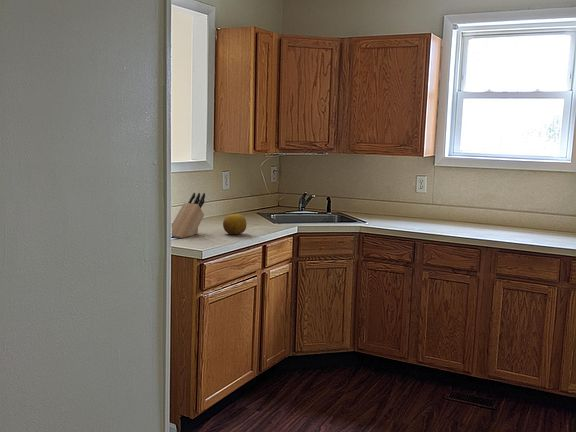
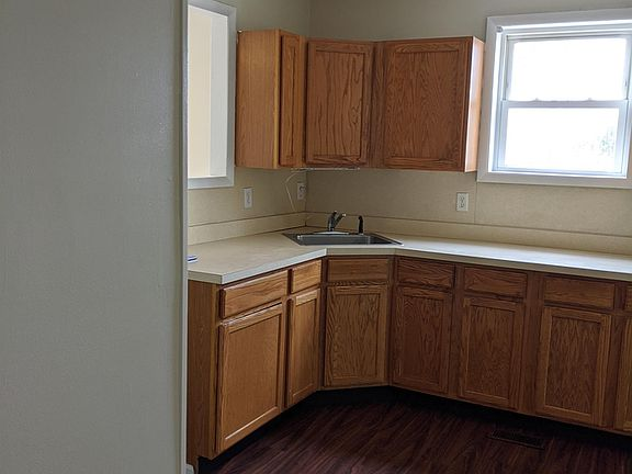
- knife block [171,192,206,239]
- fruit [222,213,247,235]
